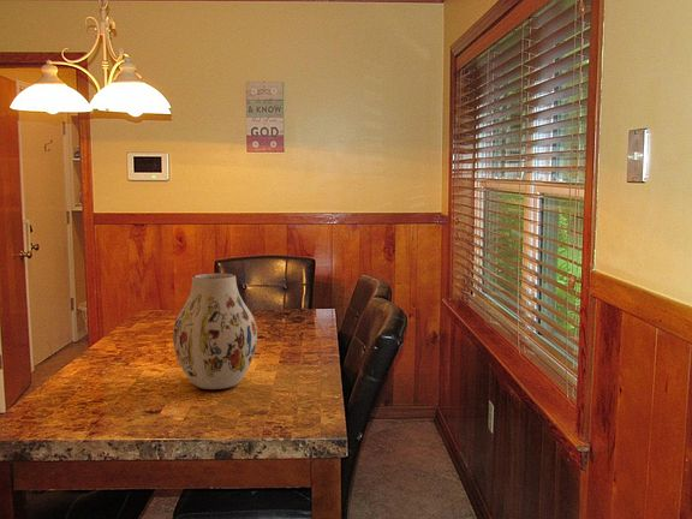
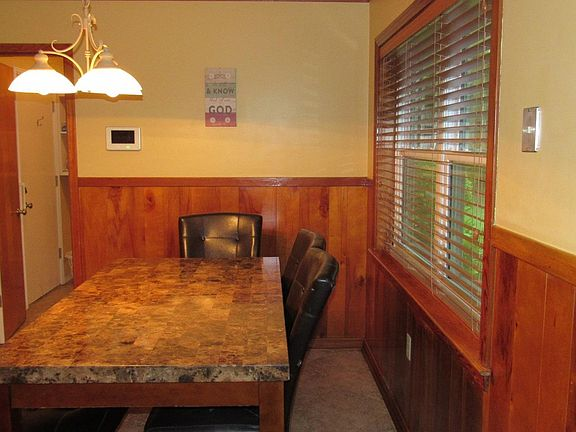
- vase [172,272,258,390]
